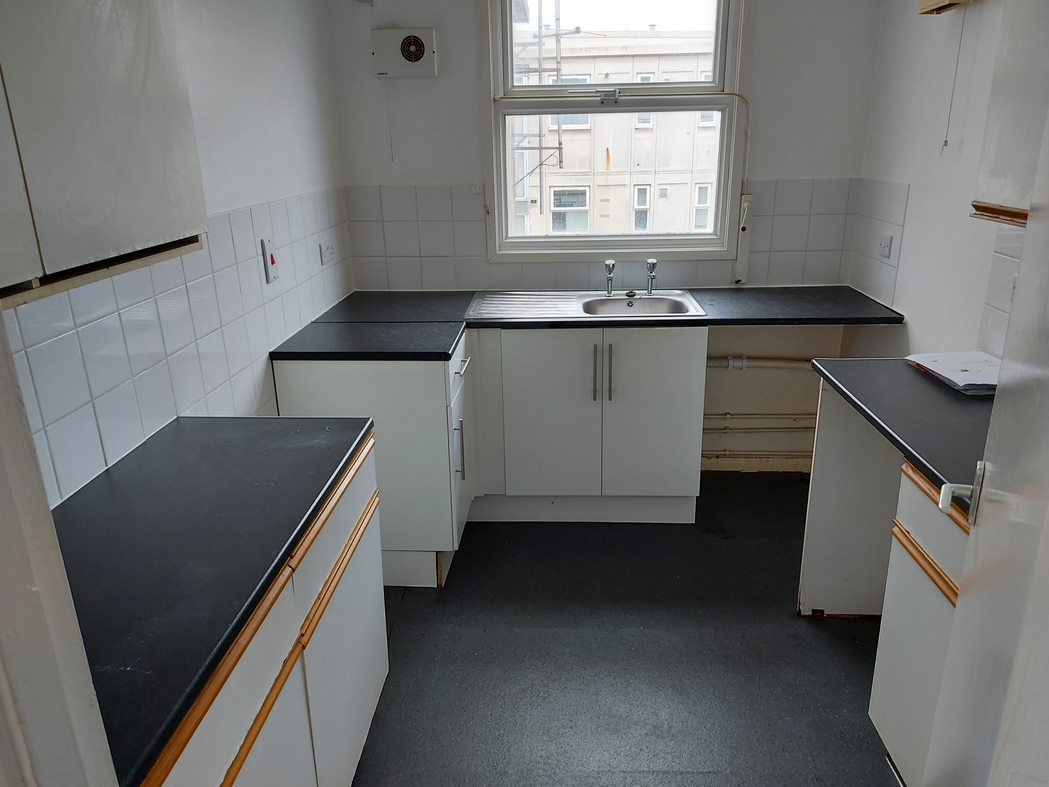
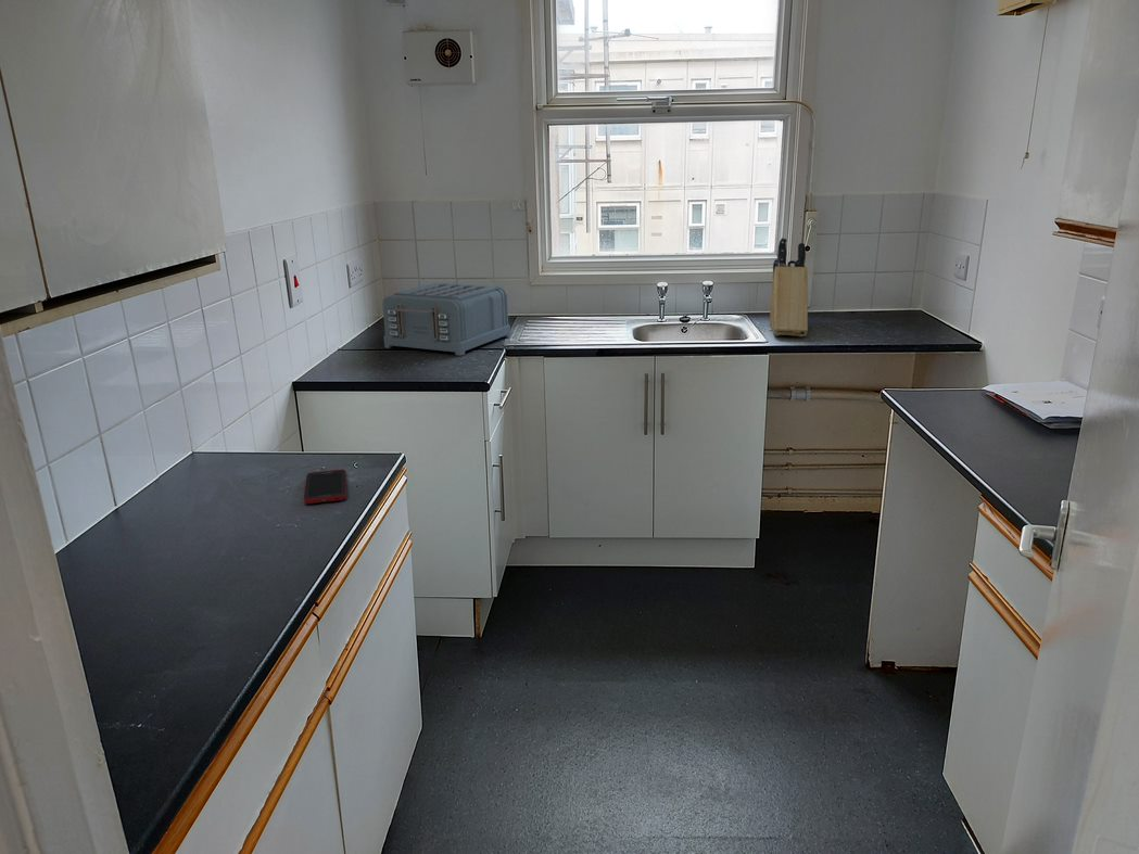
+ toaster [381,282,511,357]
+ cell phone [303,469,347,505]
+ knife block [769,237,809,337]
